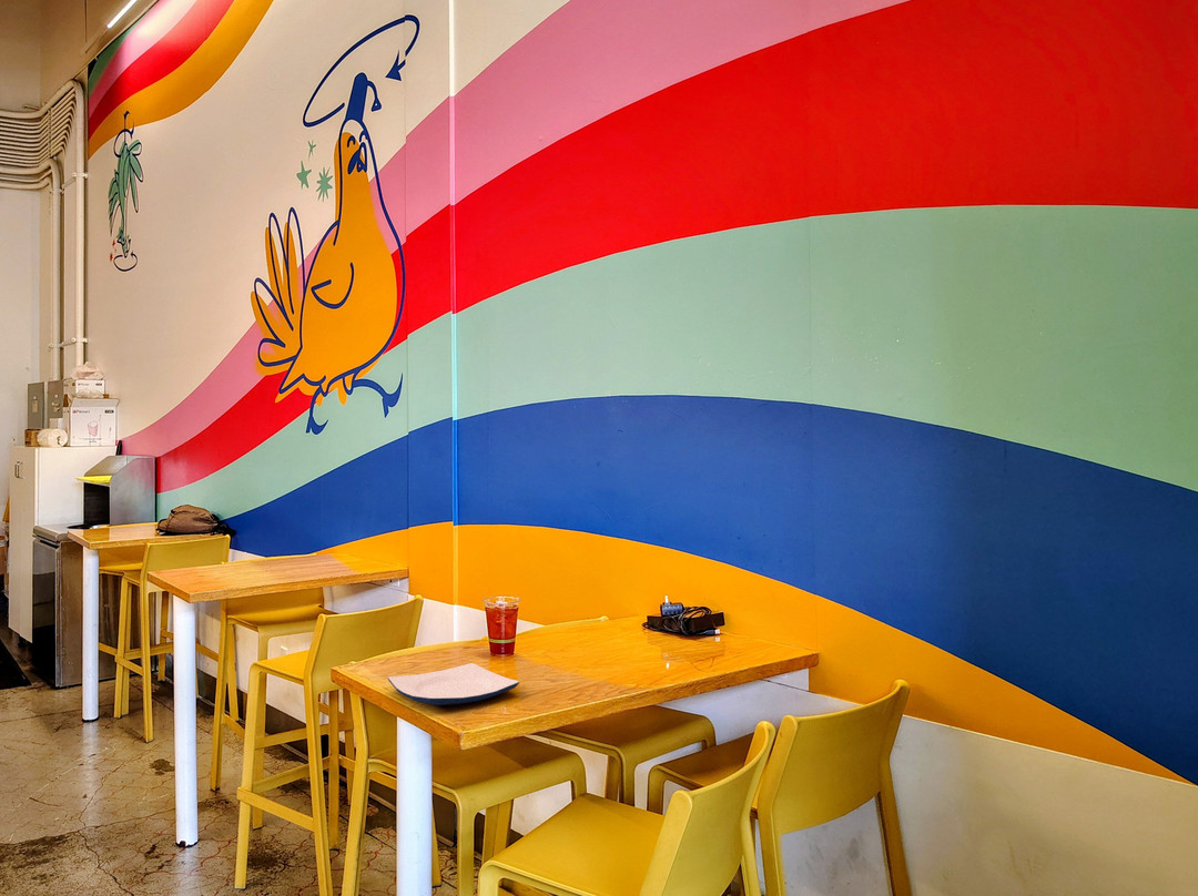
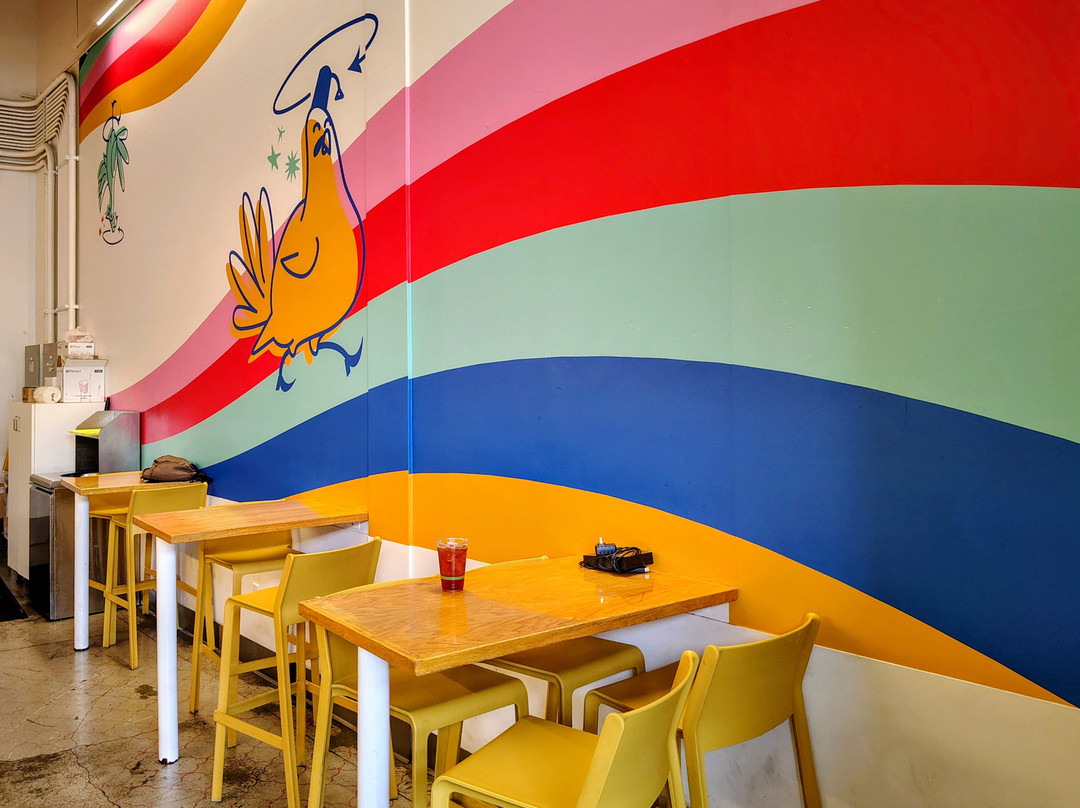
- plate [387,662,520,706]
